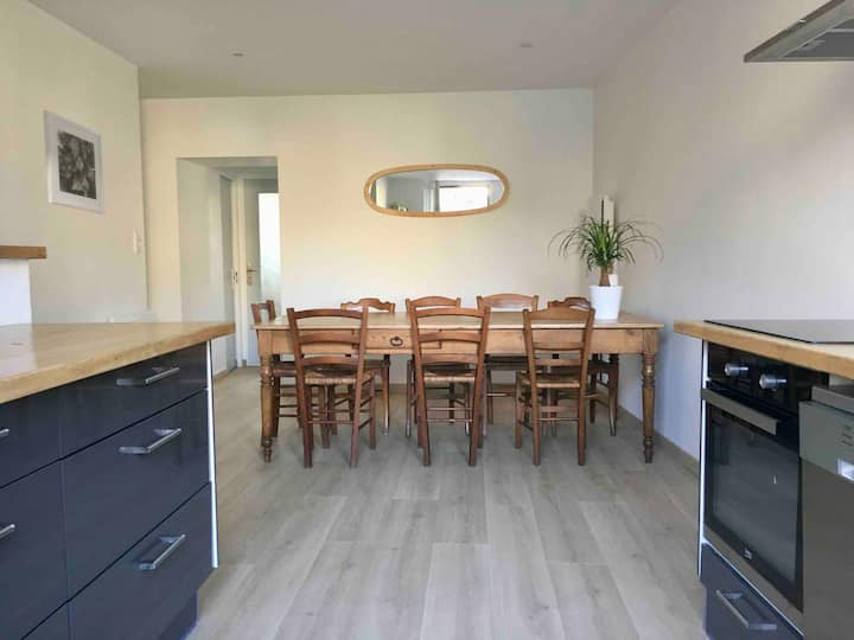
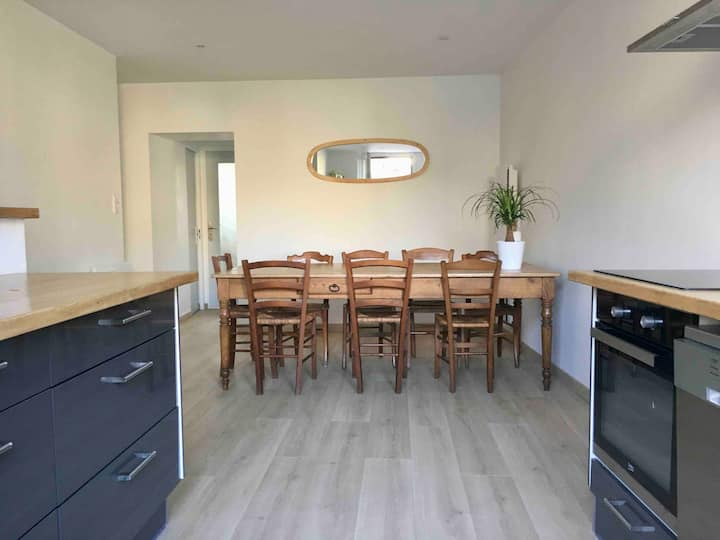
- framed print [42,109,107,216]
